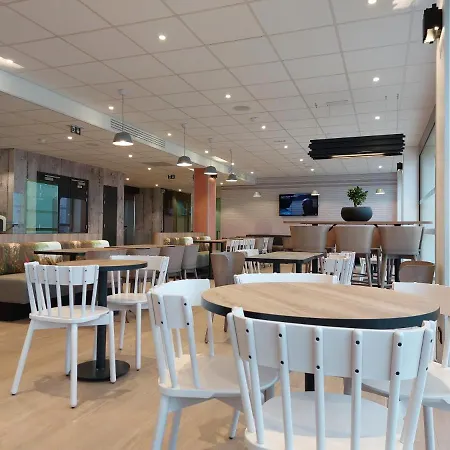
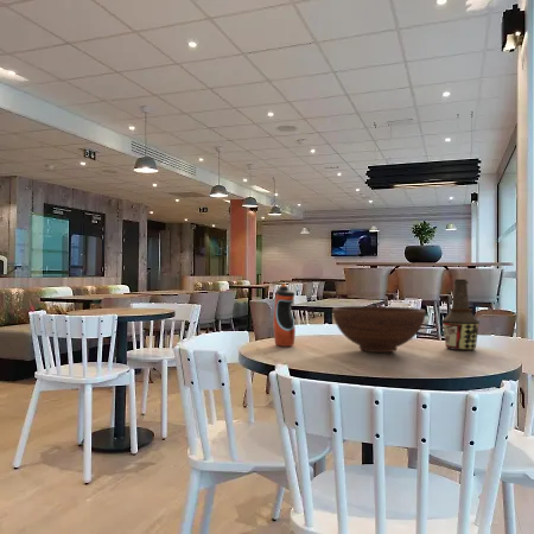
+ water bottle [273,282,297,348]
+ bottle [441,278,481,351]
+ fruit bowl [331,305,427,354]
